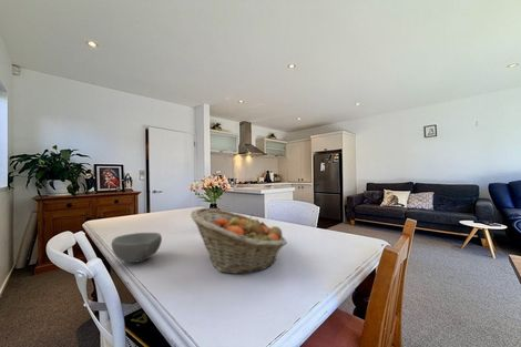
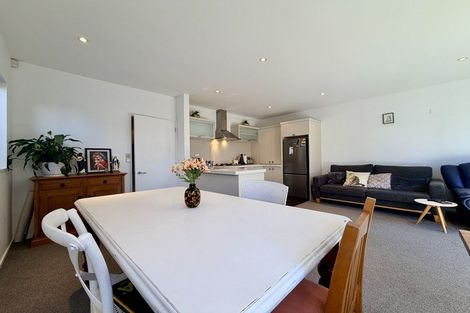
- fruit basket [190,207,288,275]
- bowl [111,232,163,264]
